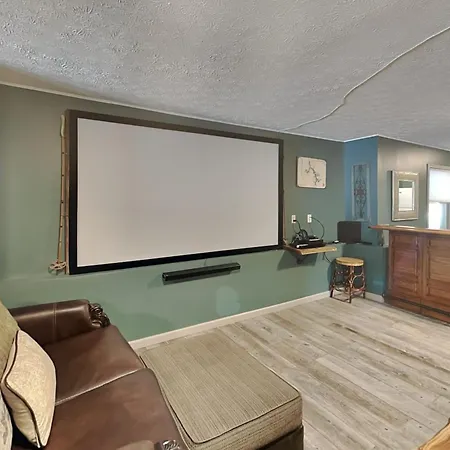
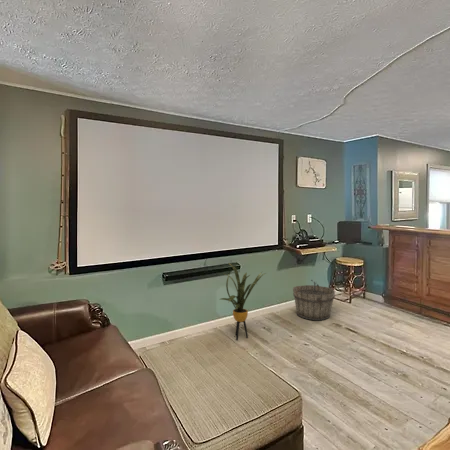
+ wooden bucket [292,279,336,321]
+ house plant [220,263,267,341]
